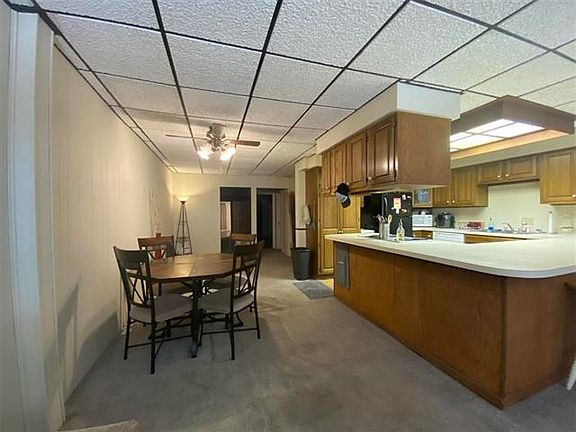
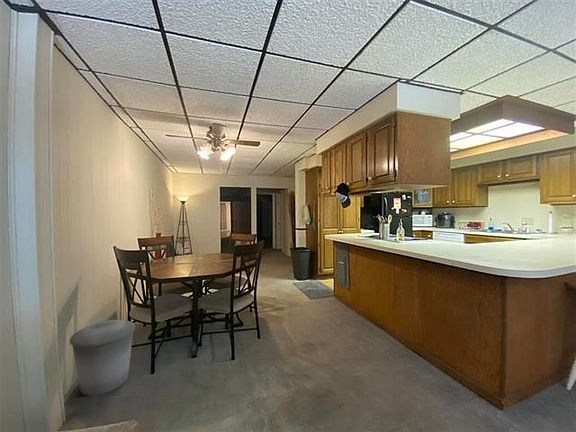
+ trash can [69,319,136,397]
